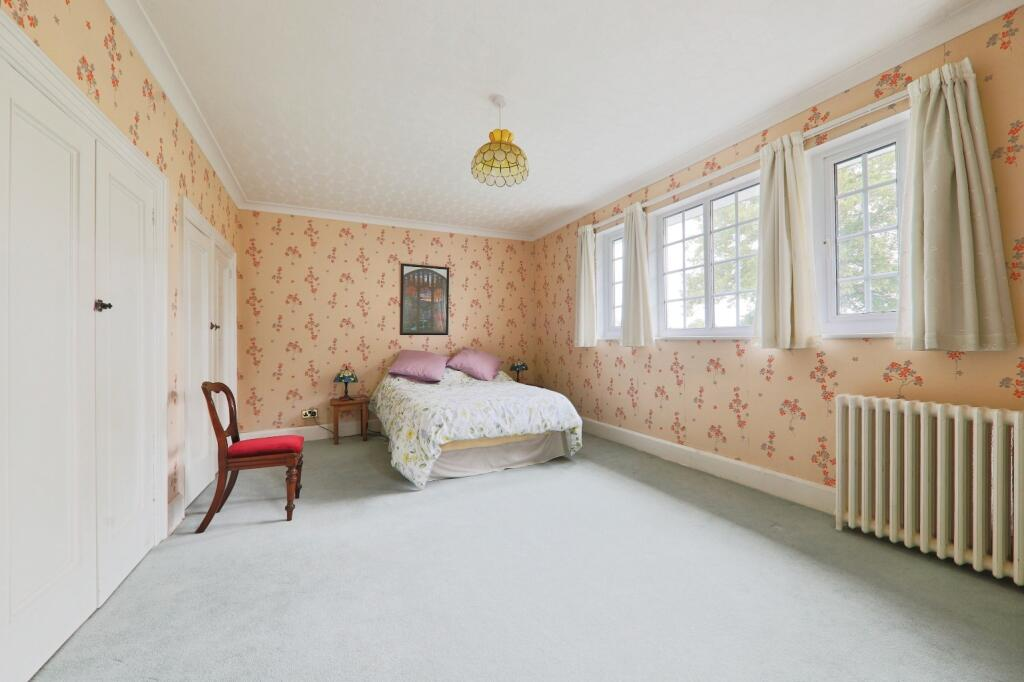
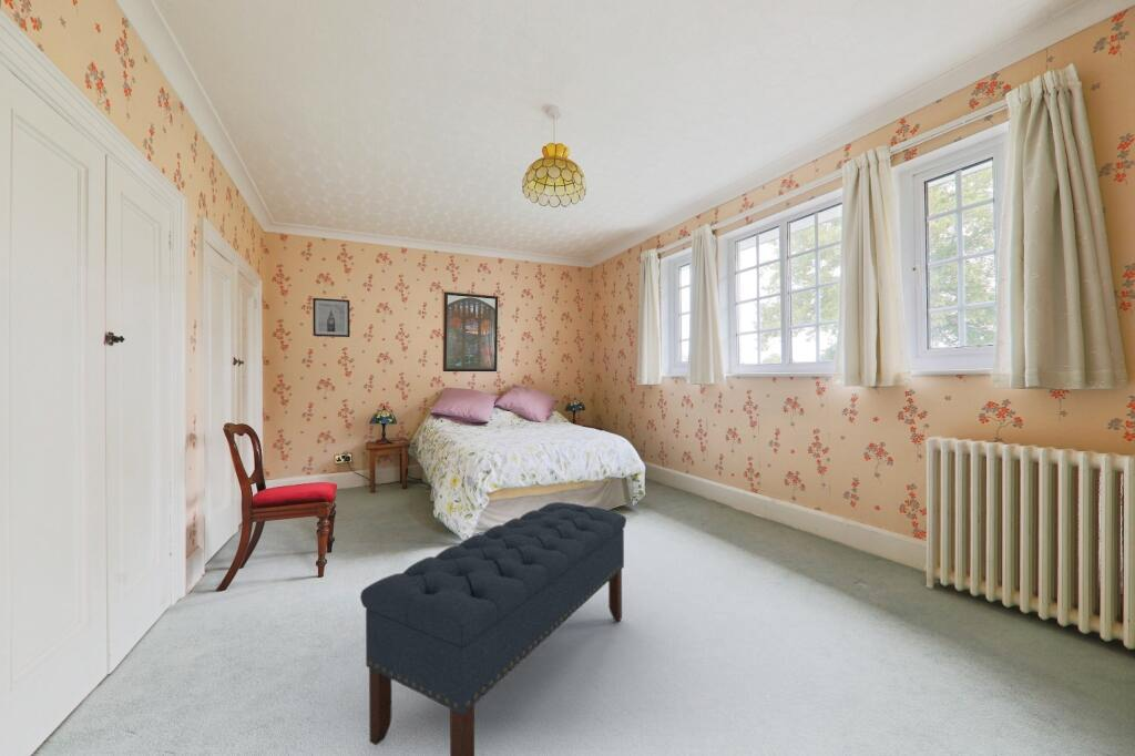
+ wall art [311,297,351,338]
+ bench [359,501,627,756]
